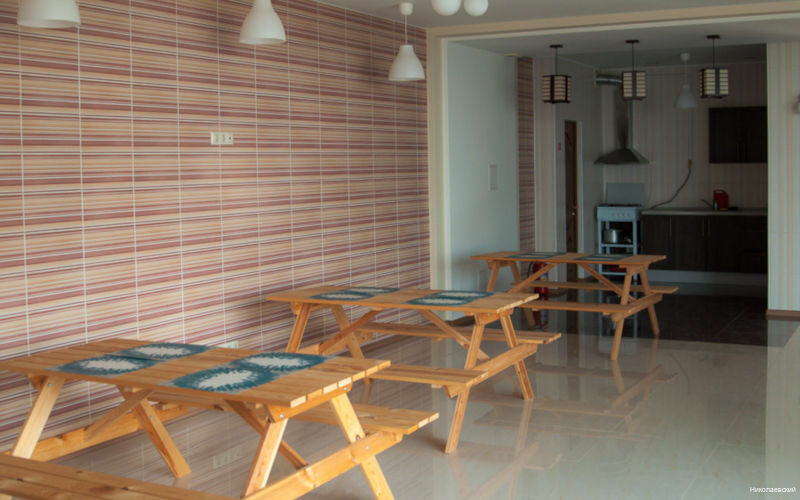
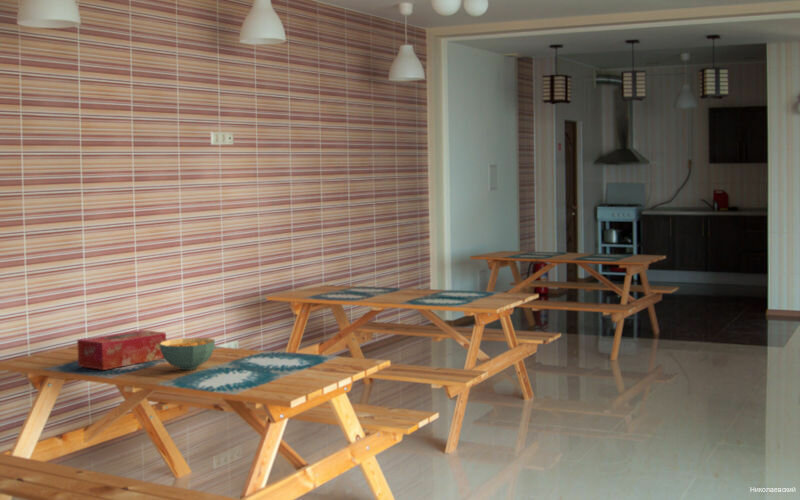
+ cereal bowl [160,337,216,371]
+ tissue box [76,329,167,371]
